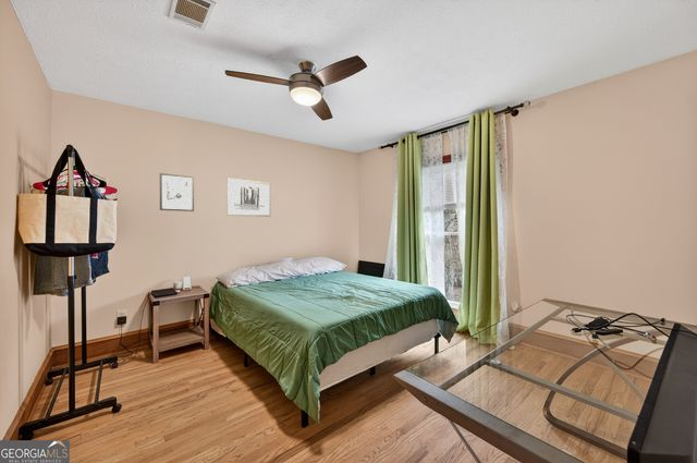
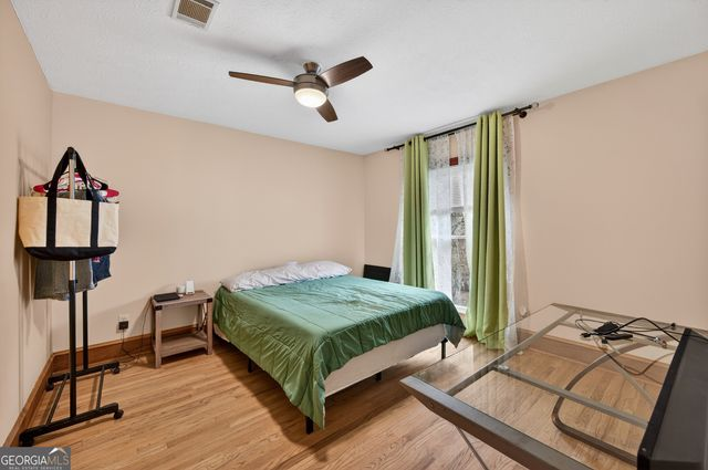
- wall art [225,178,271,218]
- wall art [159,172,195,212]
